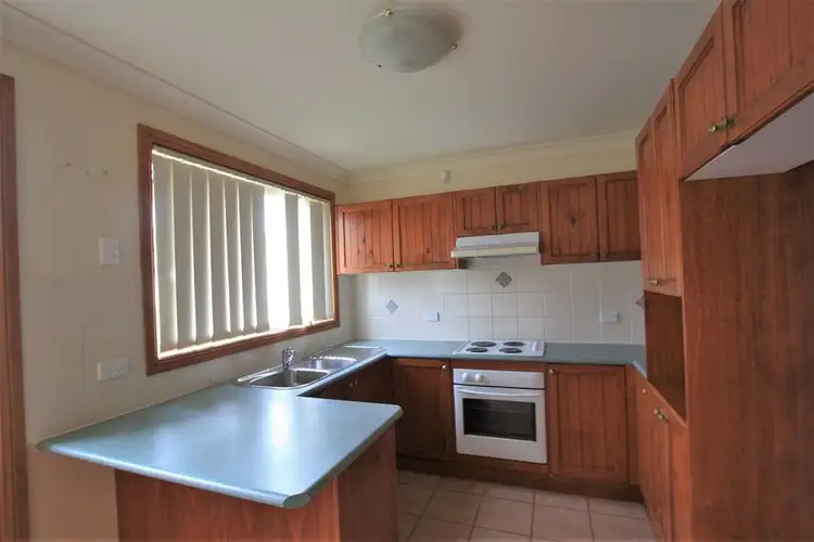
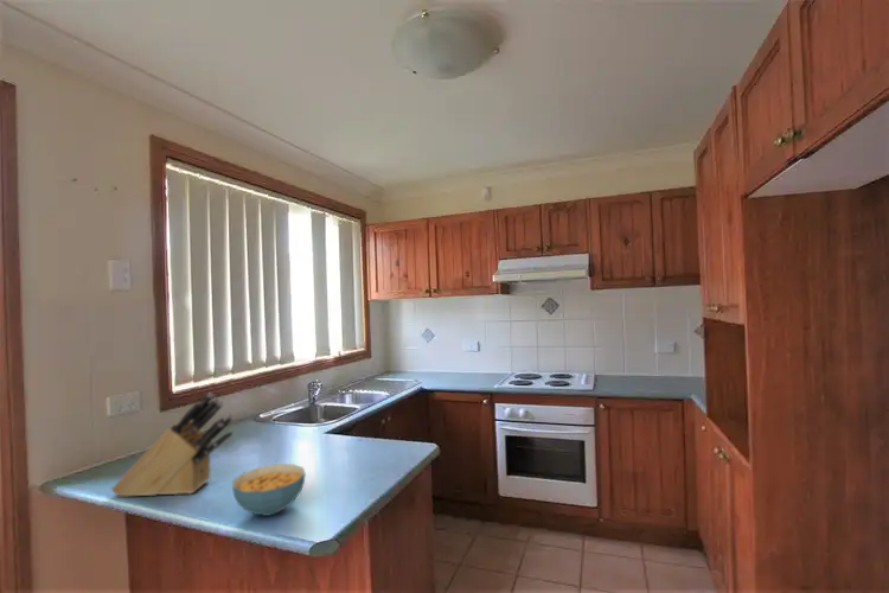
+ knife block [110,391,235,498]
+ cereal bowl [231,463,307,517]
